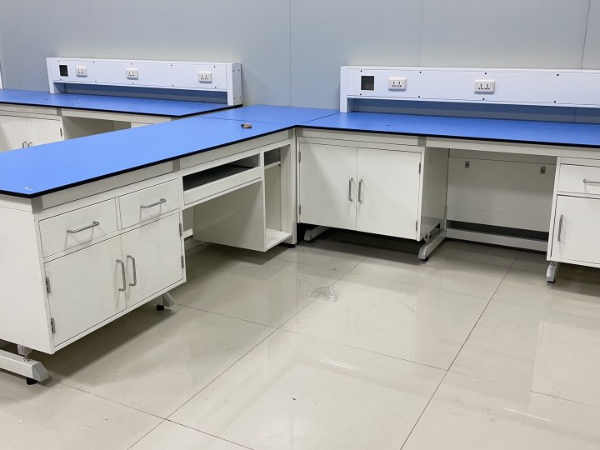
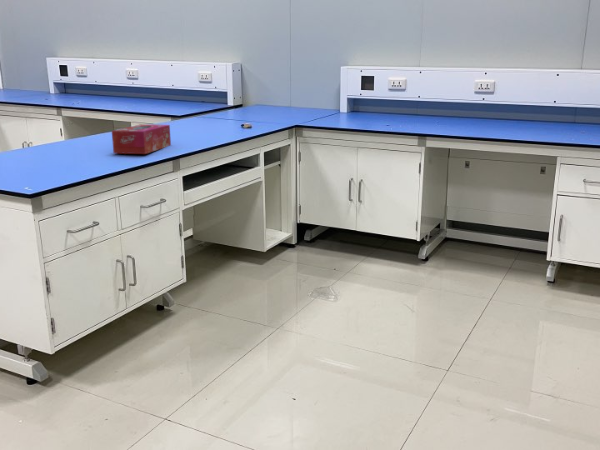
+ tissue box [111,123,172,155]
